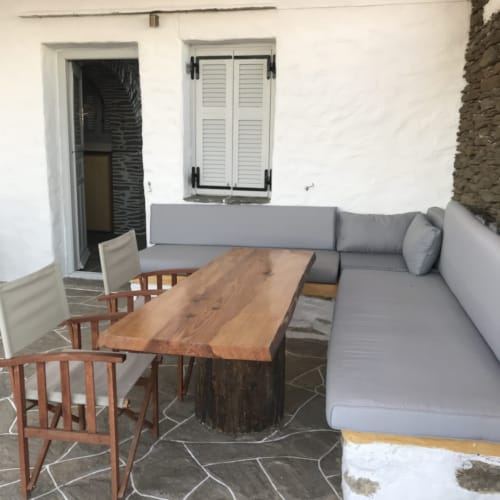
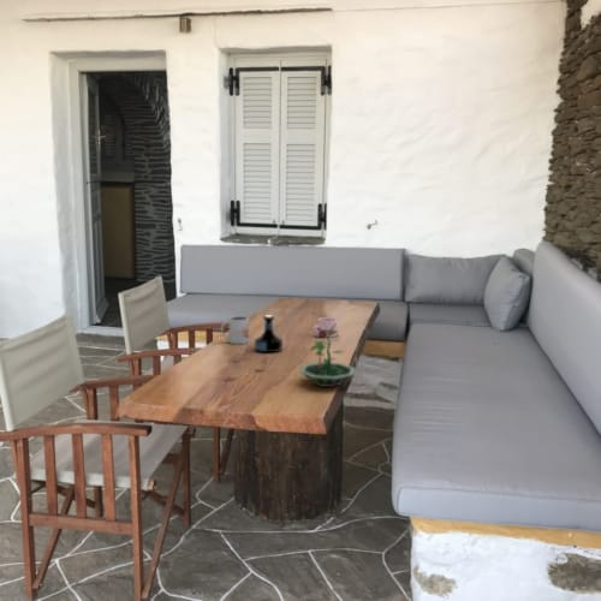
+ mug [313,316,339,339]
+ terrarium [298,329,357,388]
+ tequila bottle [254,314,284,353]
+ mug [220,315,250,345]
